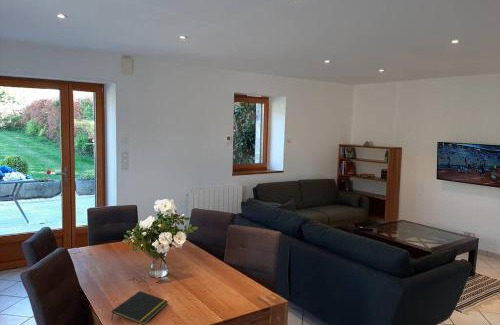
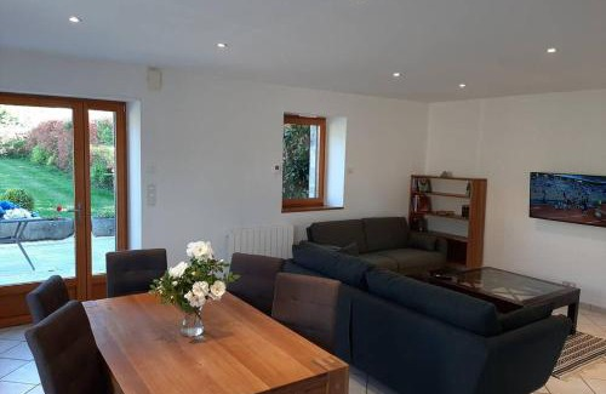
- notepad [110,290,169,325]
